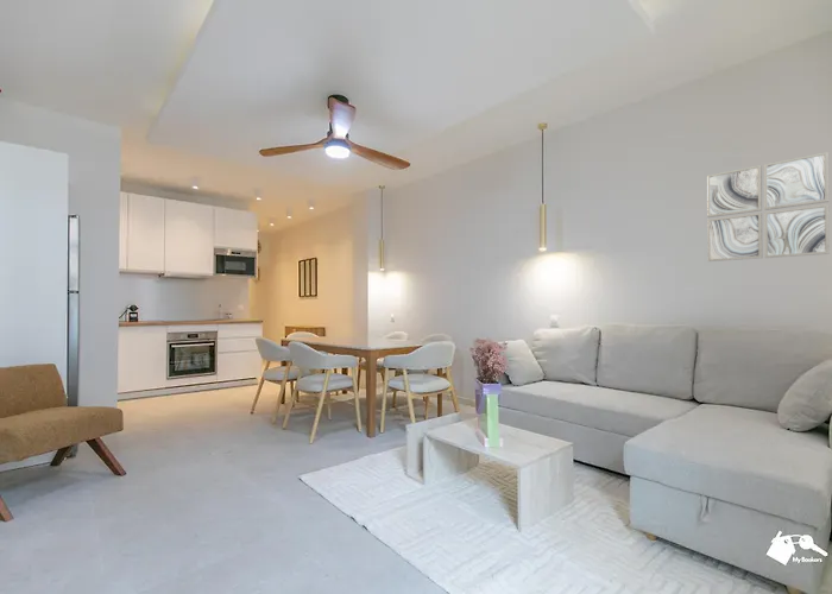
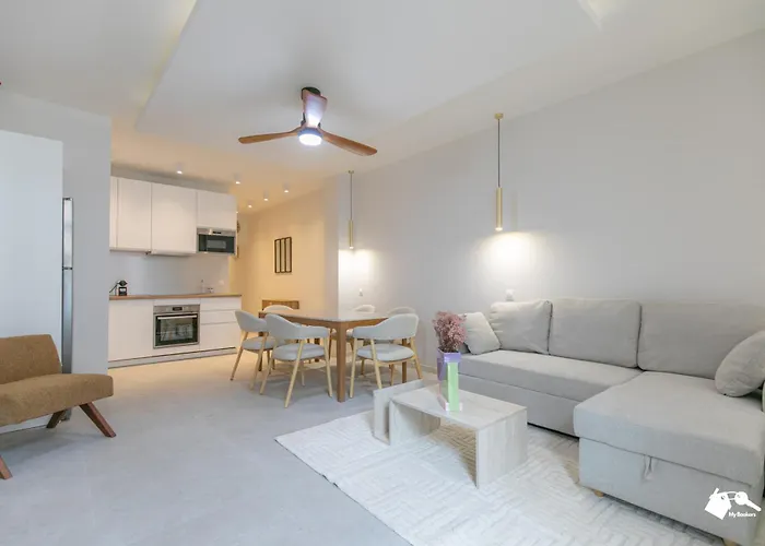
- wall art [706,151,831,263]
